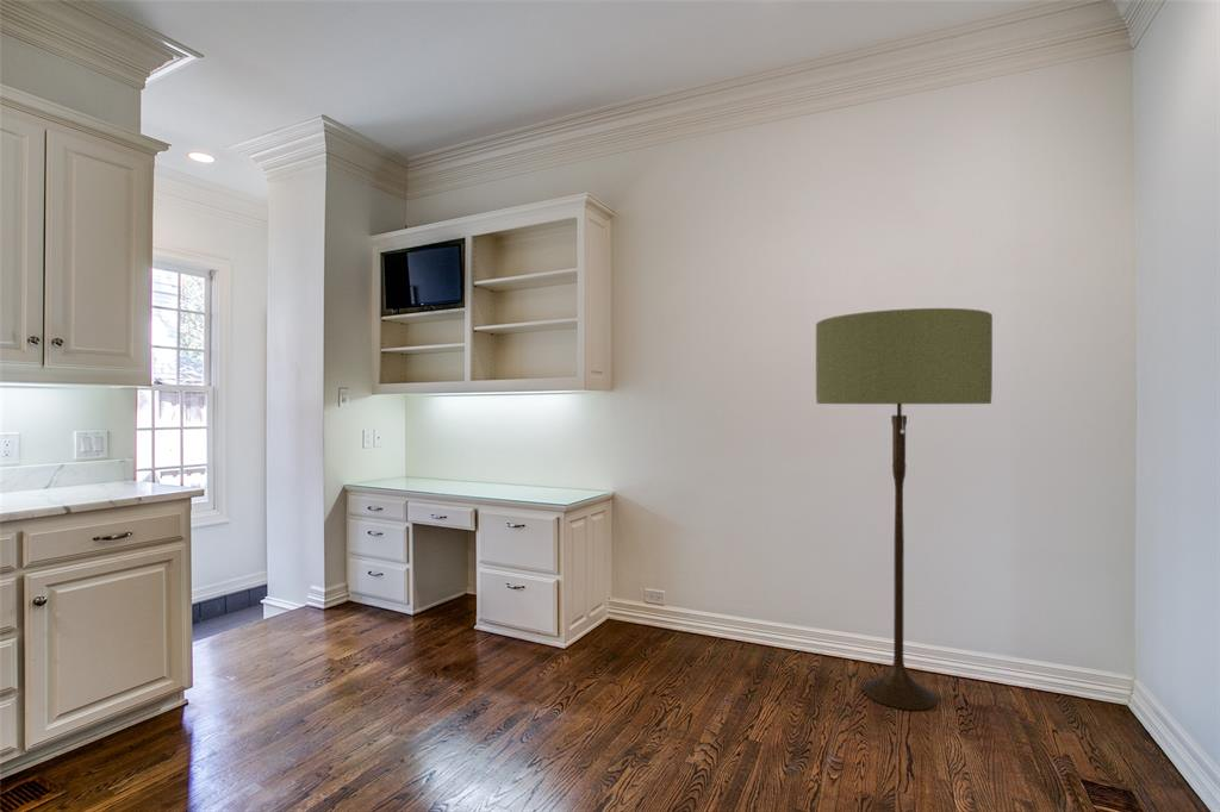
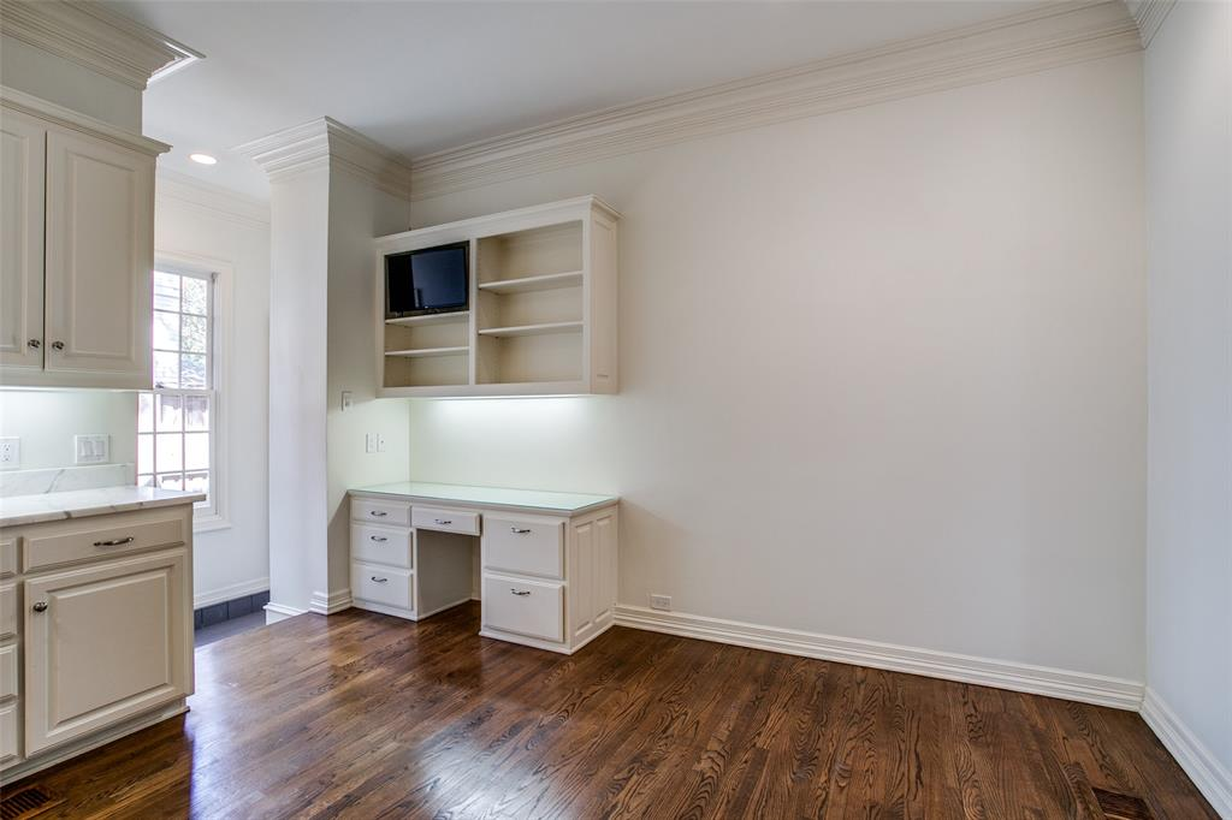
- floor lamp [815,307,994,711]
